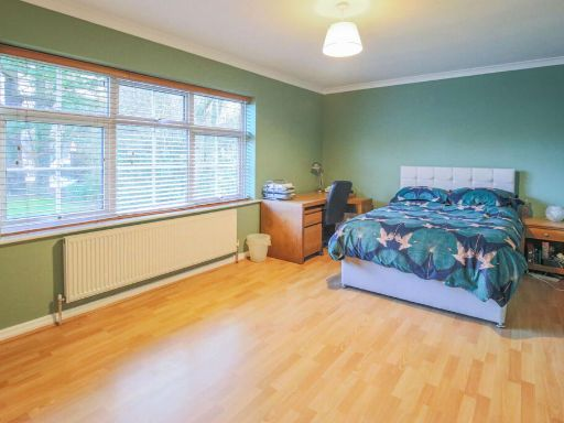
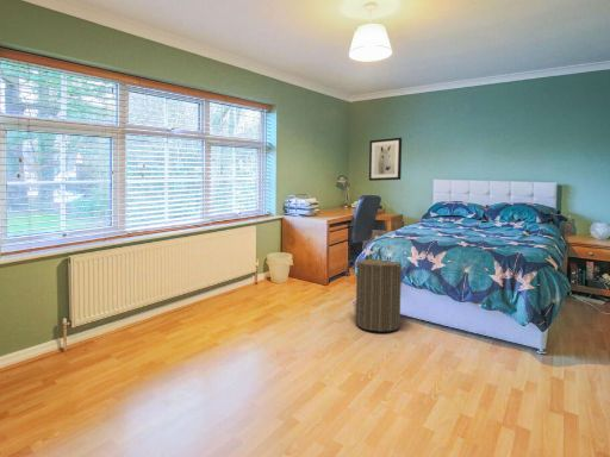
+ wall art [368,137,403,182]
+ laundry hamper [354,250,407,332]
